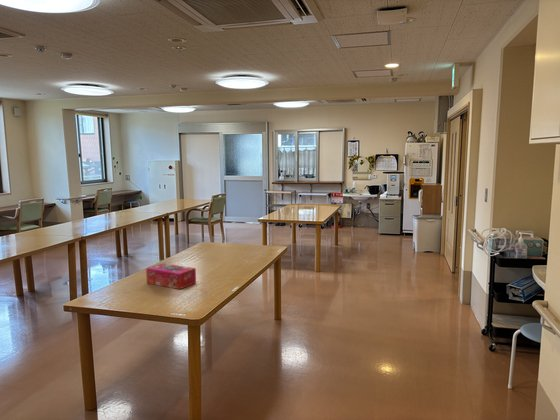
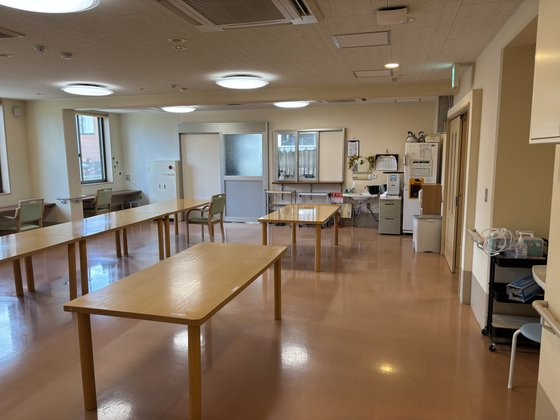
- tissue box [145,262,197,290]
